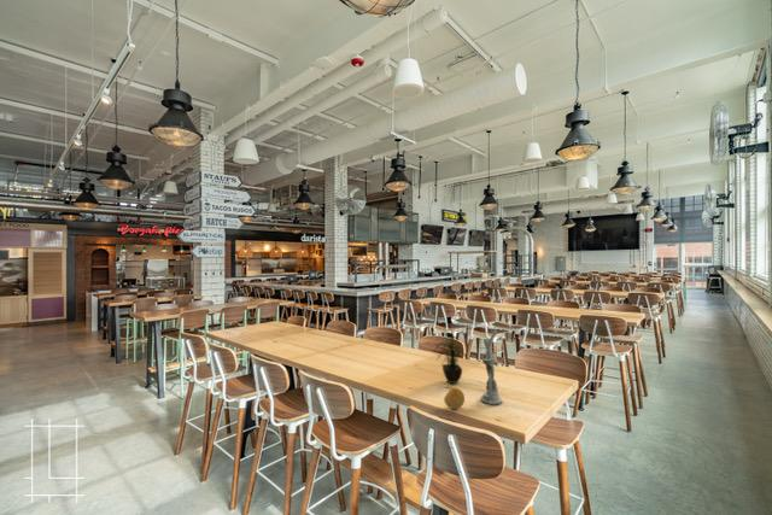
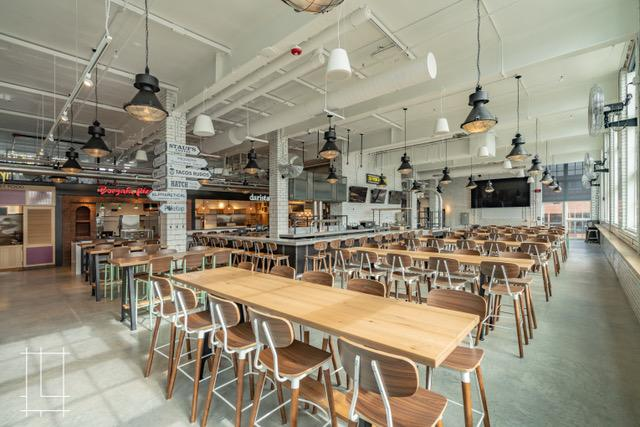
- fruit [443,386,466,410]
- utensil holder [479,329,503,406]
- potted plant [433,326,470,385]
